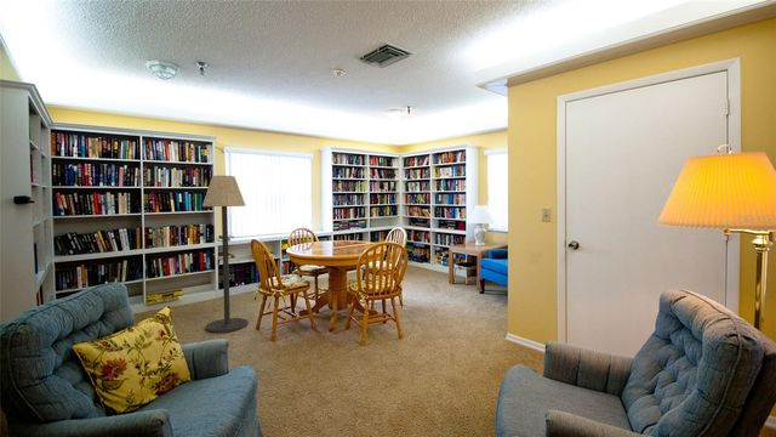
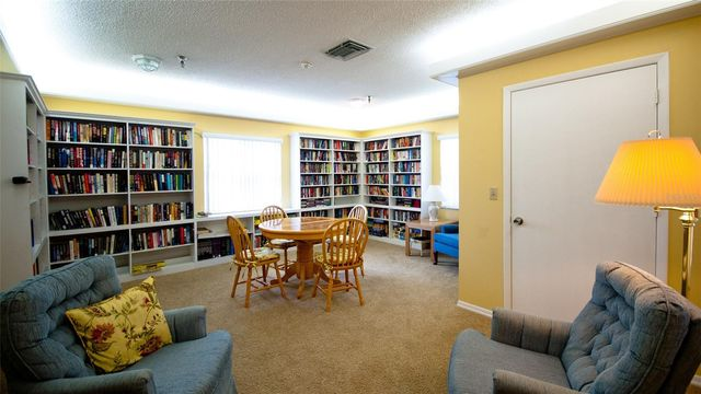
- floor lamp [201,175,249,334]
